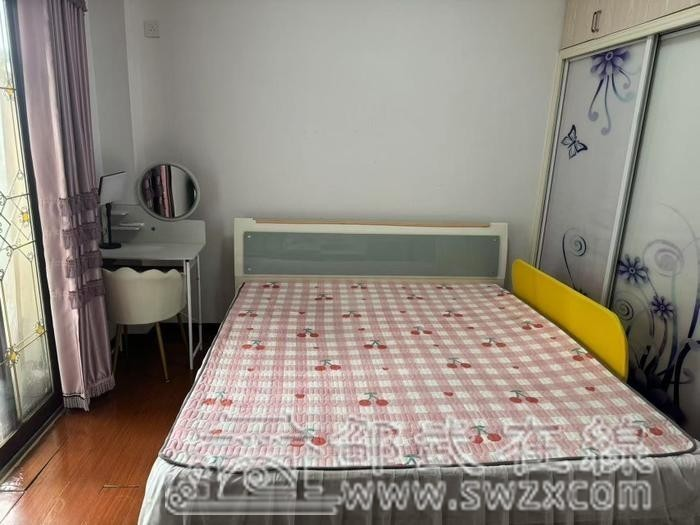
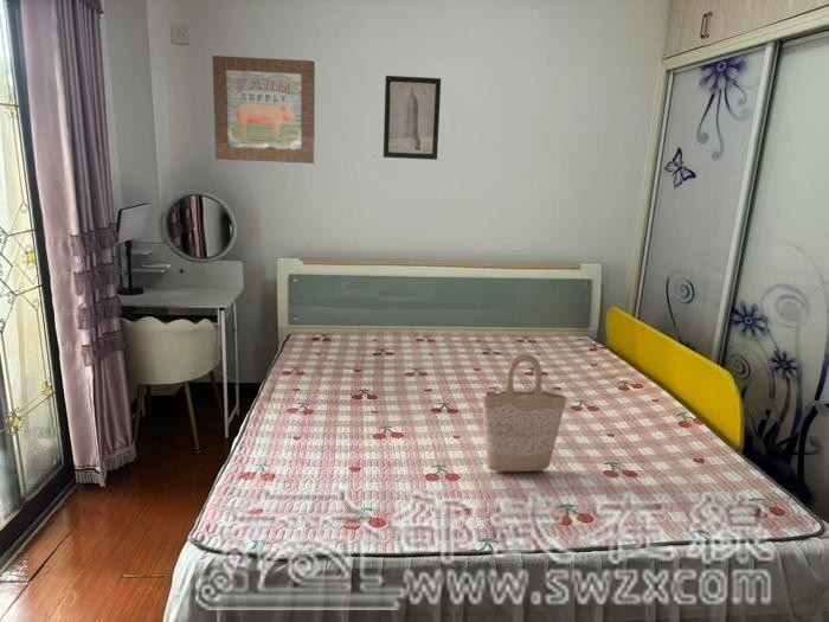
+ wall art [211,54,316,165]
+ wall art [383,75,442,161]
+ shopping bag [478,353,571,473]
